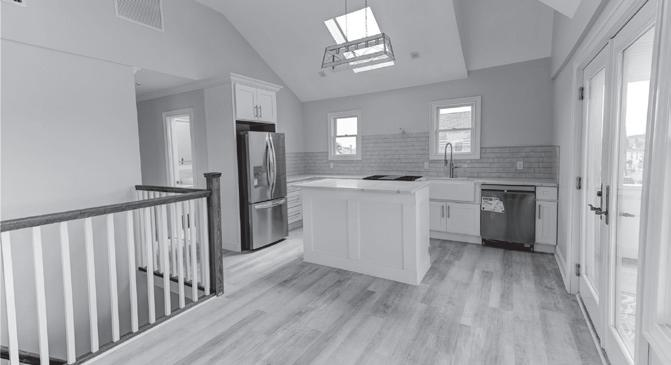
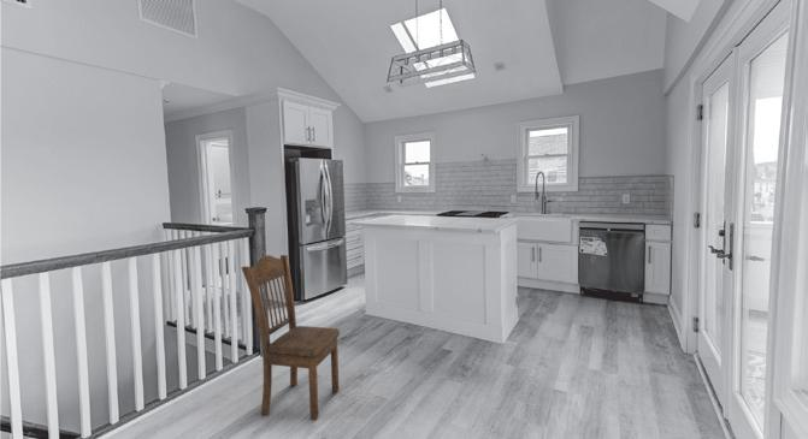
+ dining chair [240,254,341,421]
